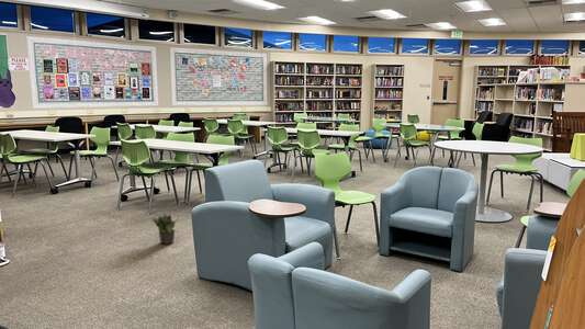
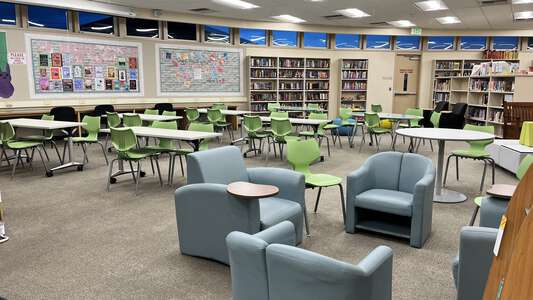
- potted plant [150,213,179,245]
